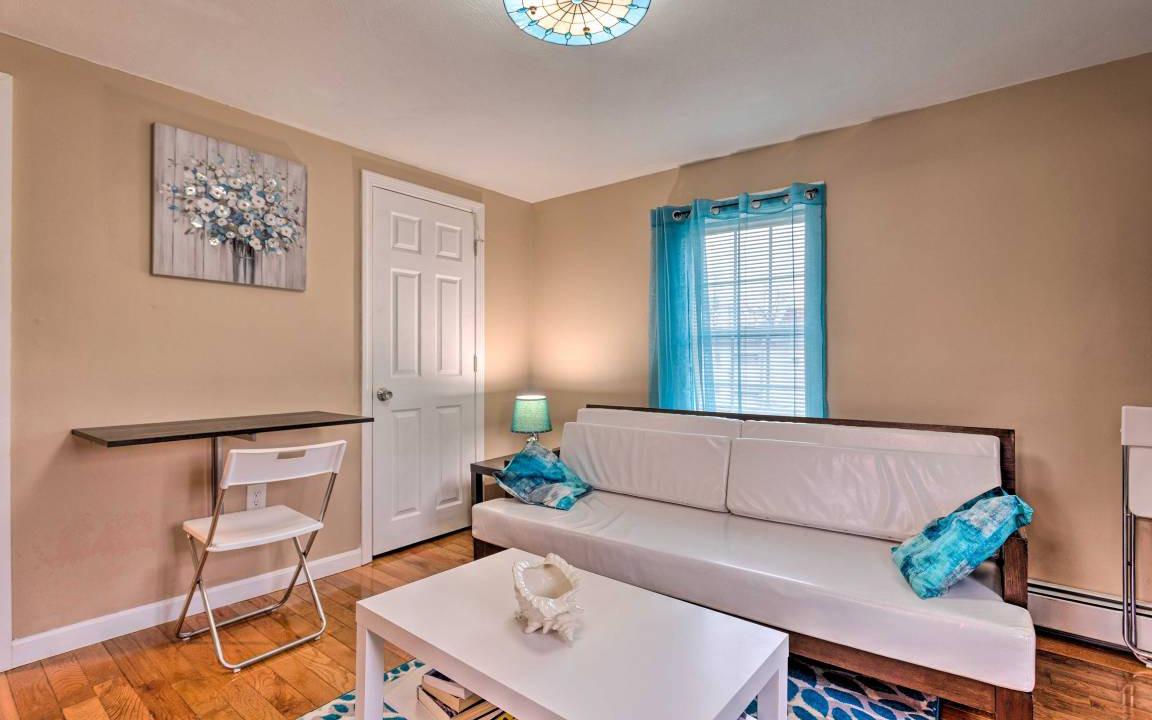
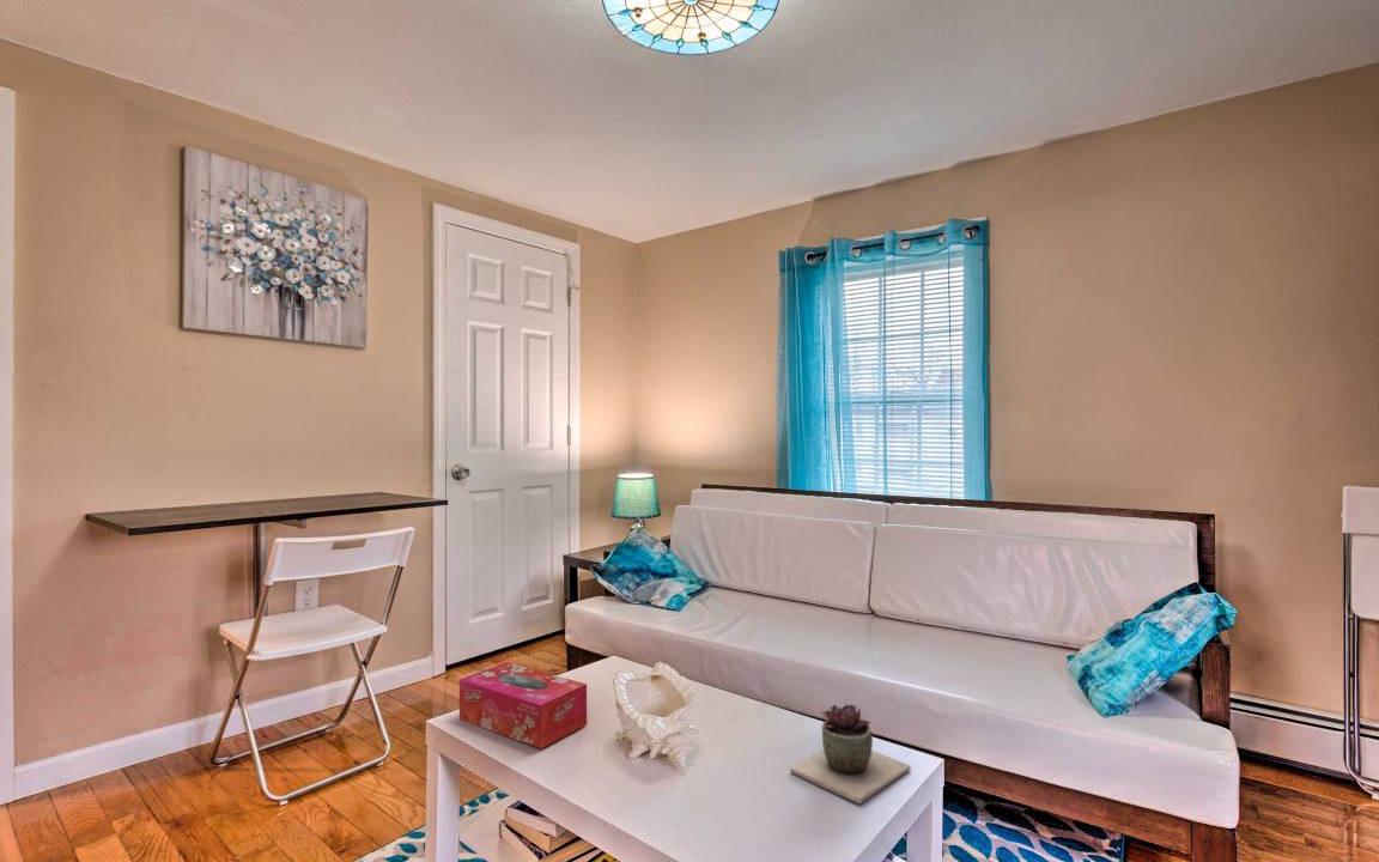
+ succulent plant [789,703,912,805]
+ tissue box [458,661,588,749]
